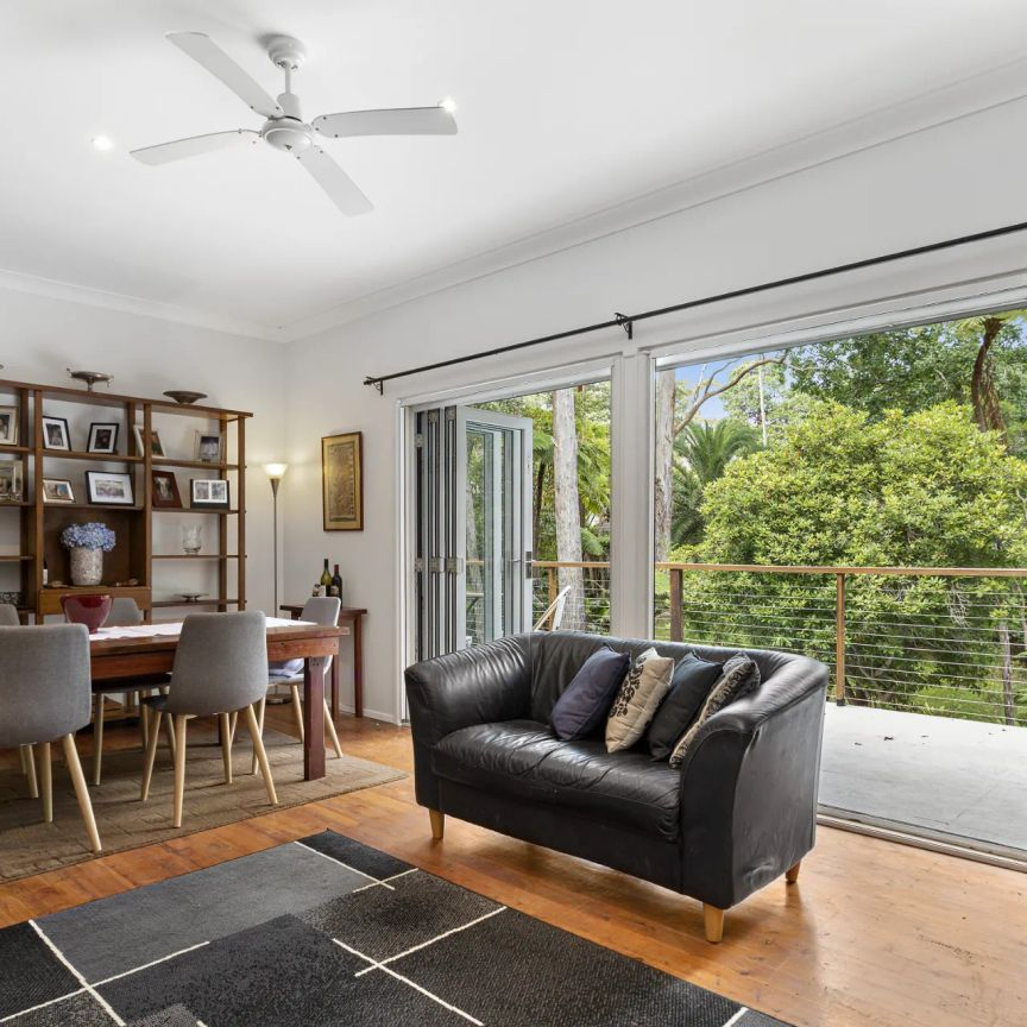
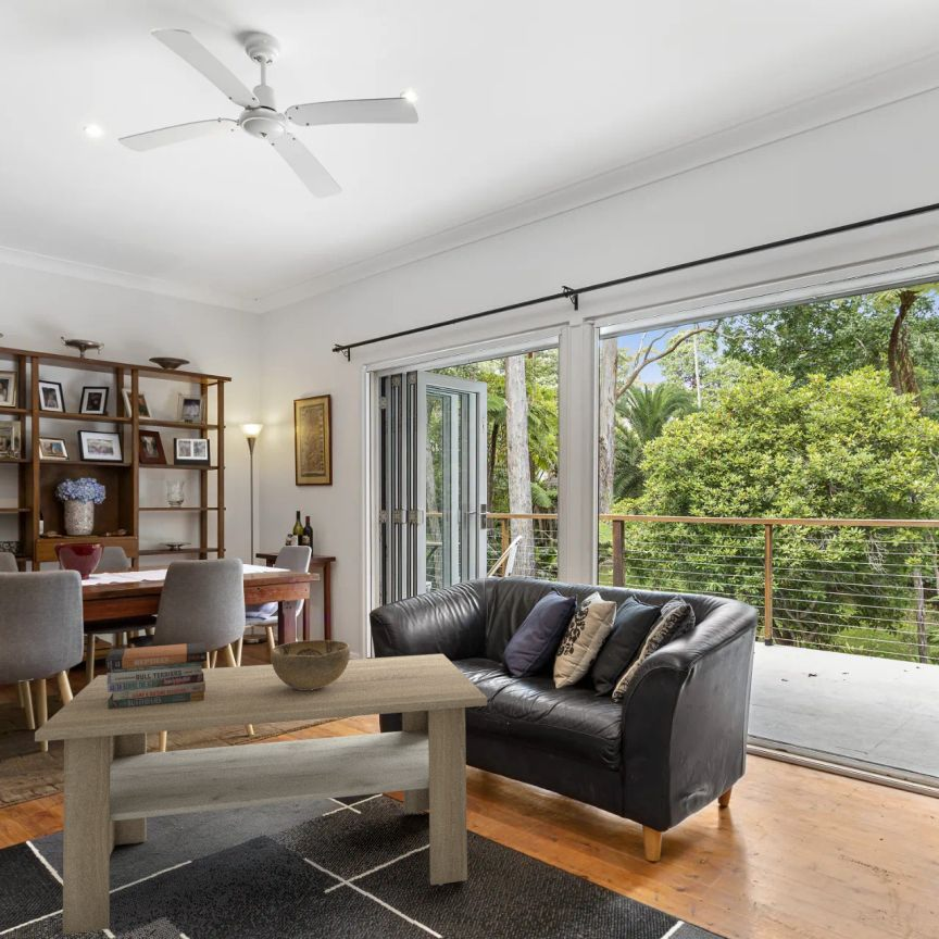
+ book stack [104,641,208,709]
+ coffee table [34,653,488,936]
+ decorative bowl [270,639,351,690]
